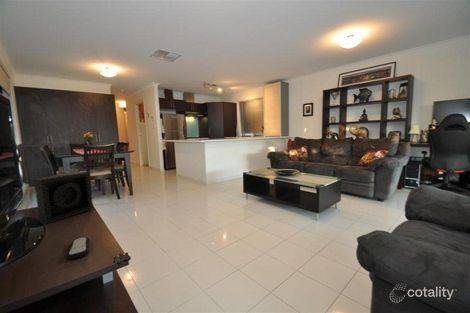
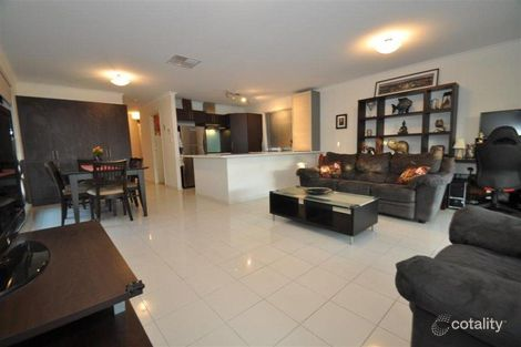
- speaker [33,170,94,225]
- remote control [65,236,90,260]
